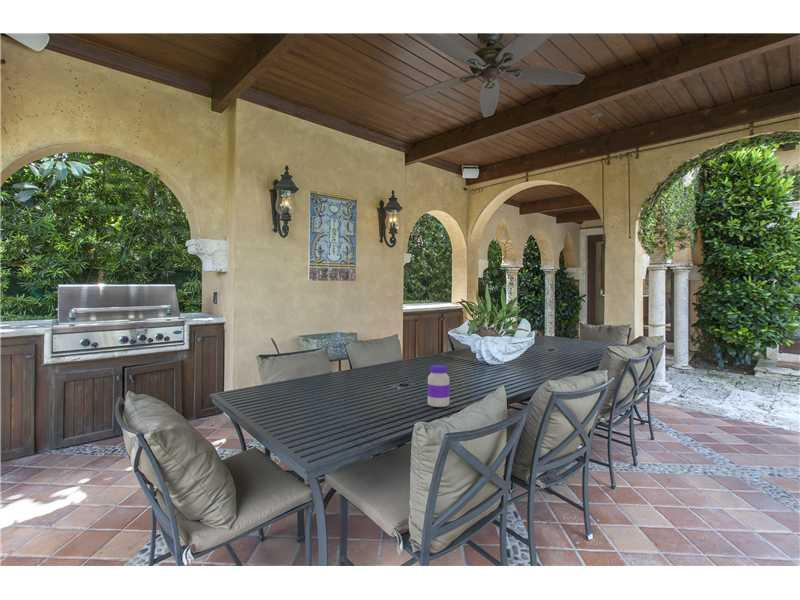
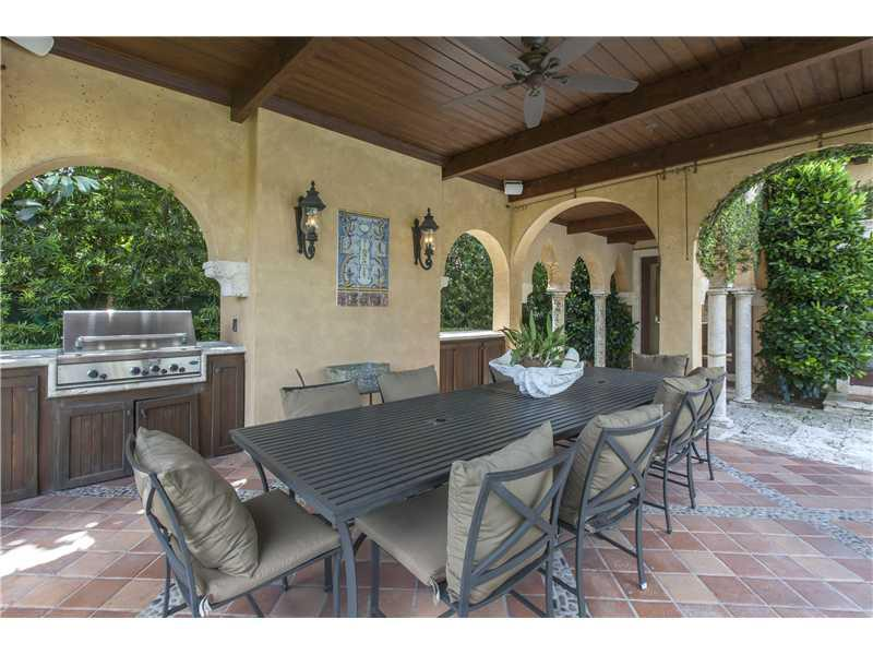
- jar [427,364,450,408]
